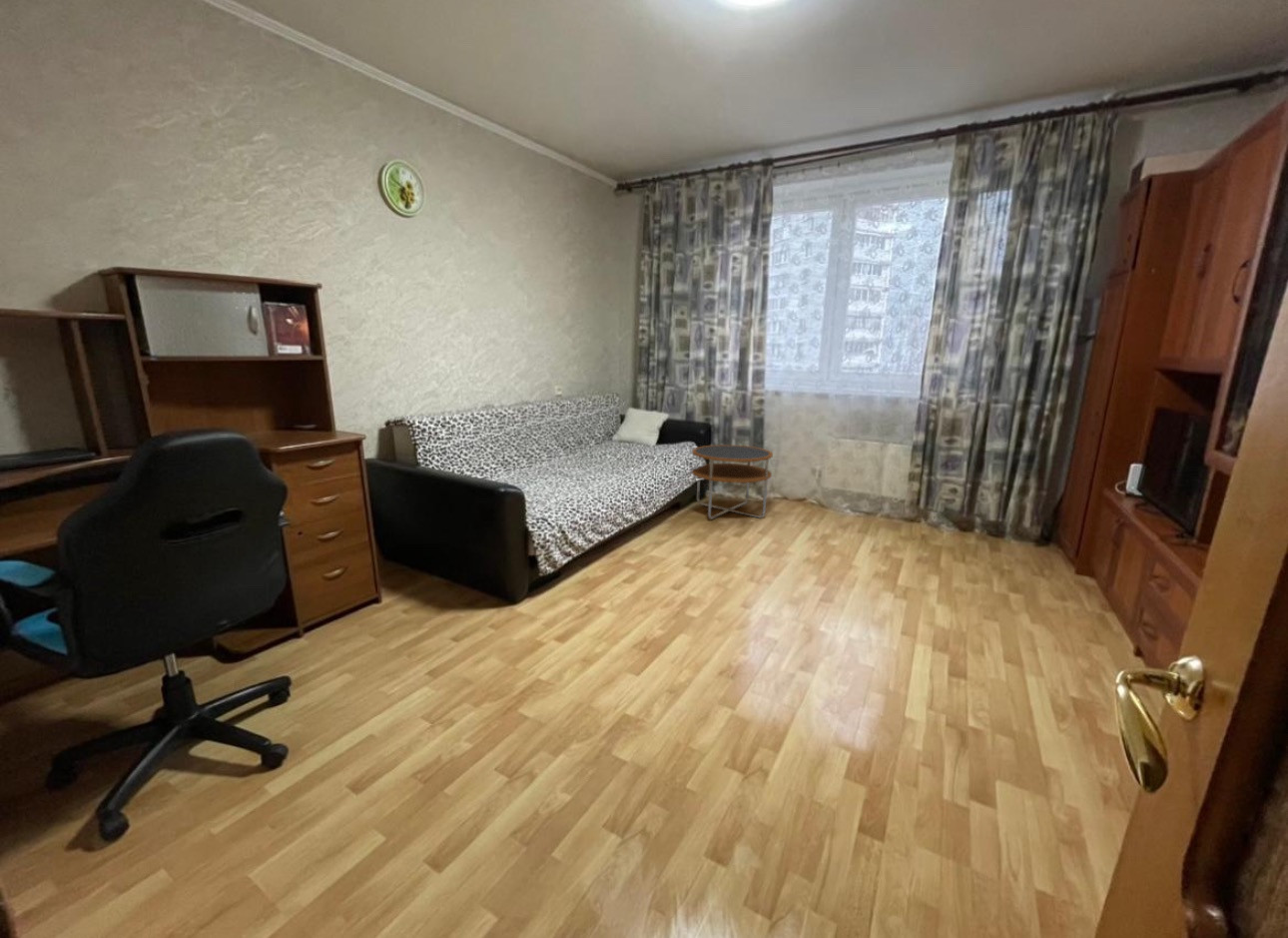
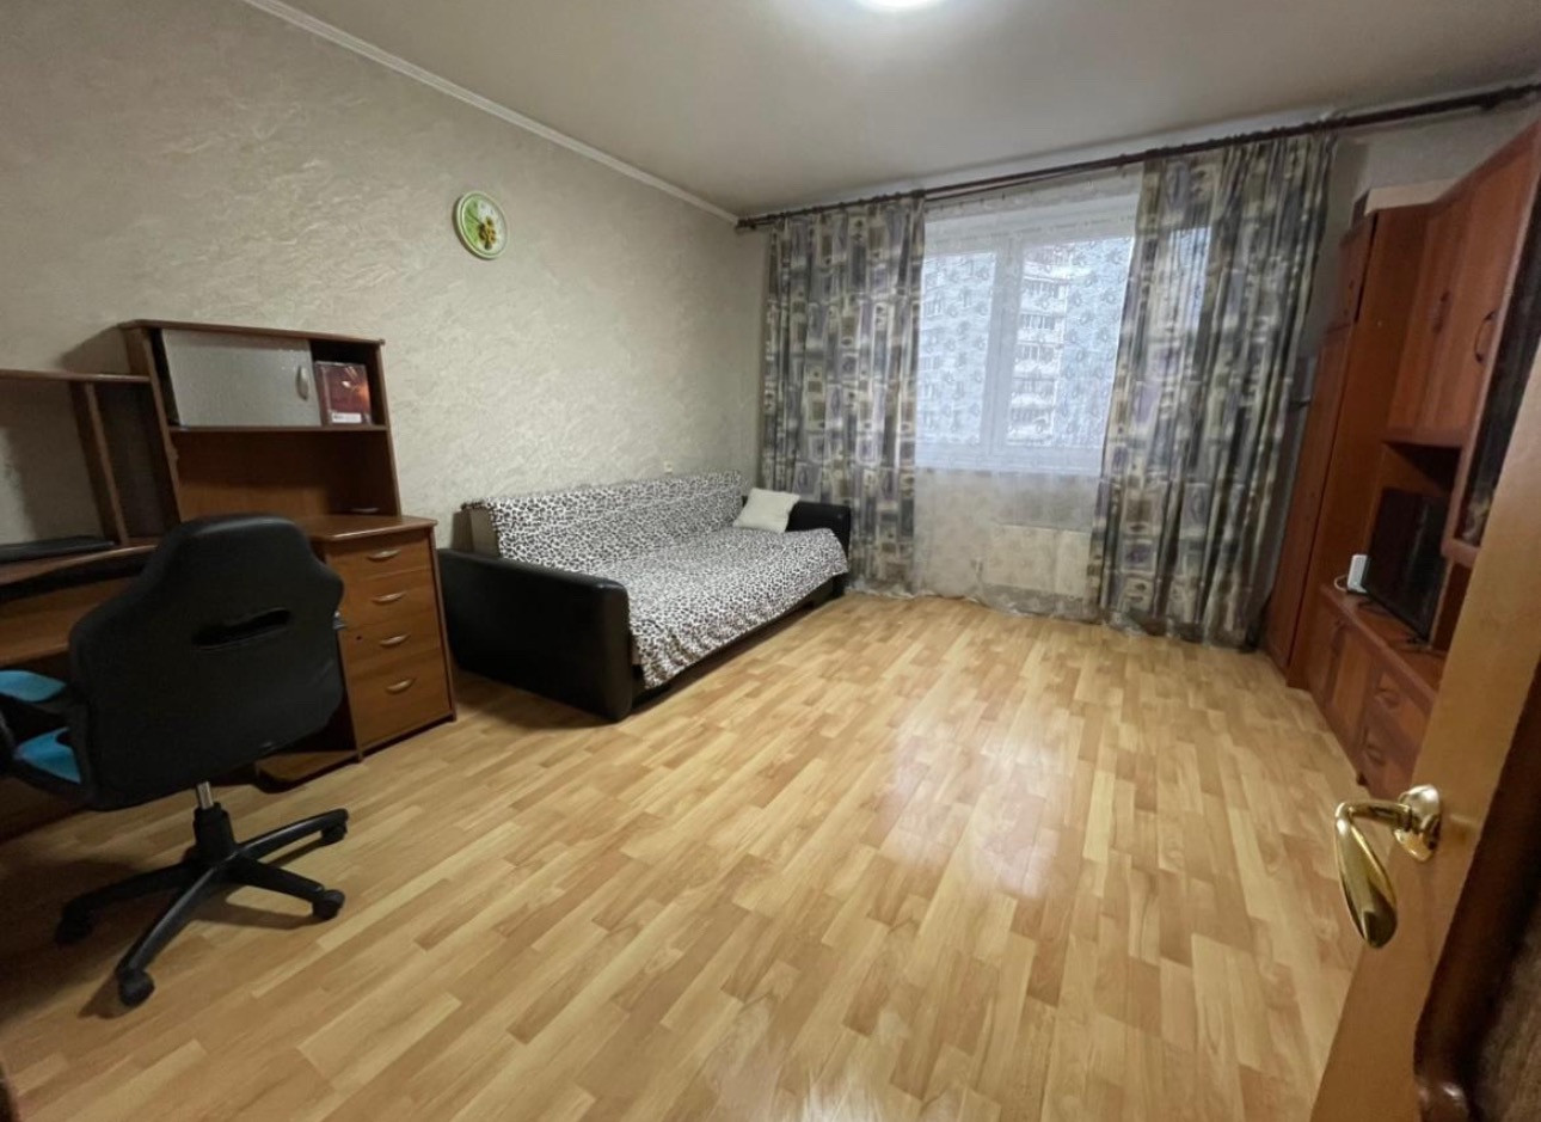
- side table [691,444,774,520]
